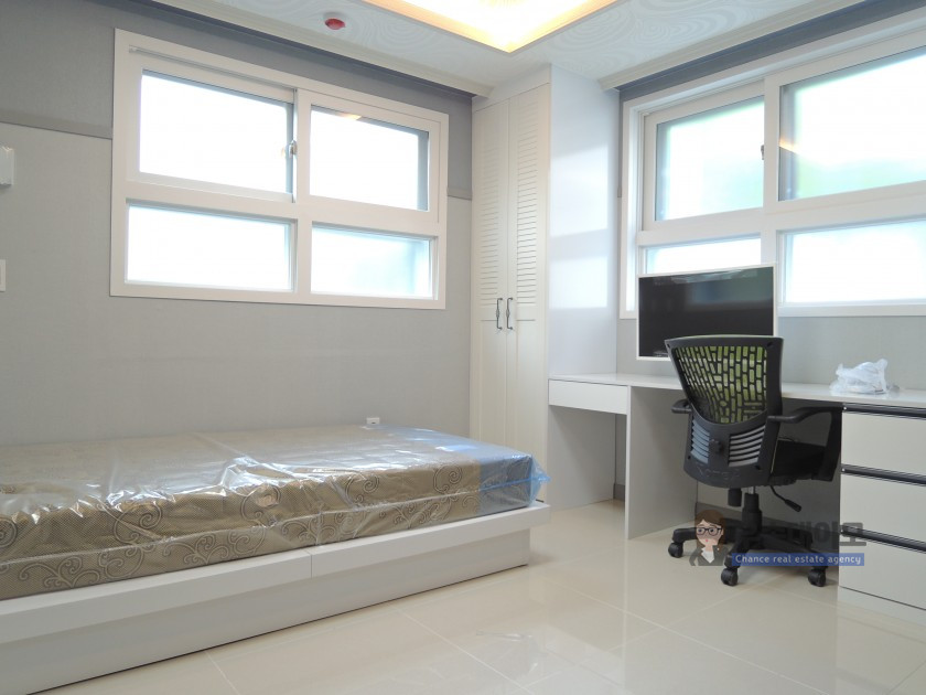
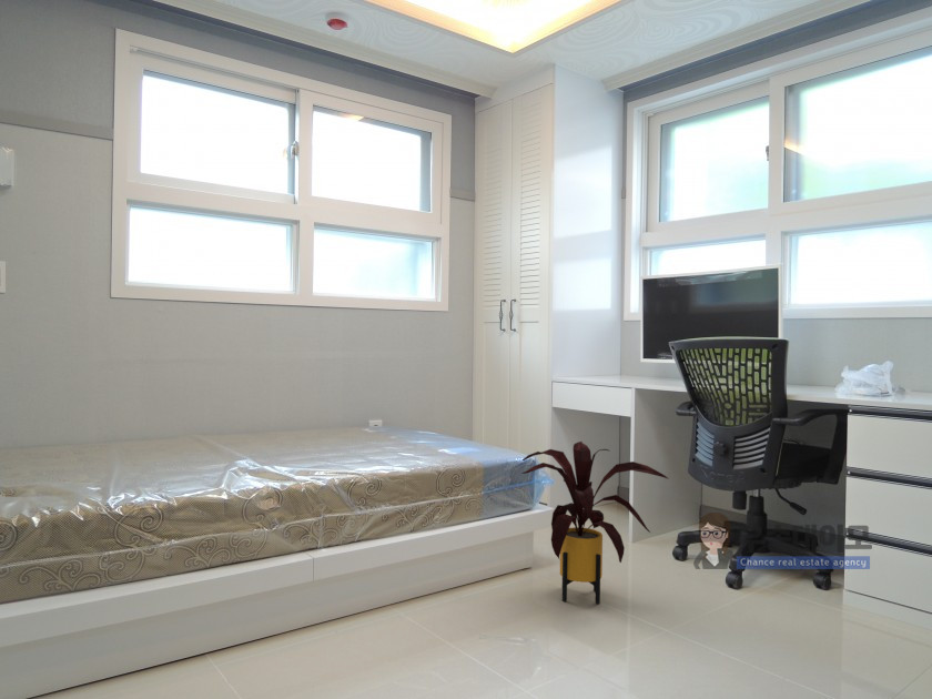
+ house plant [520,440,670,605]
